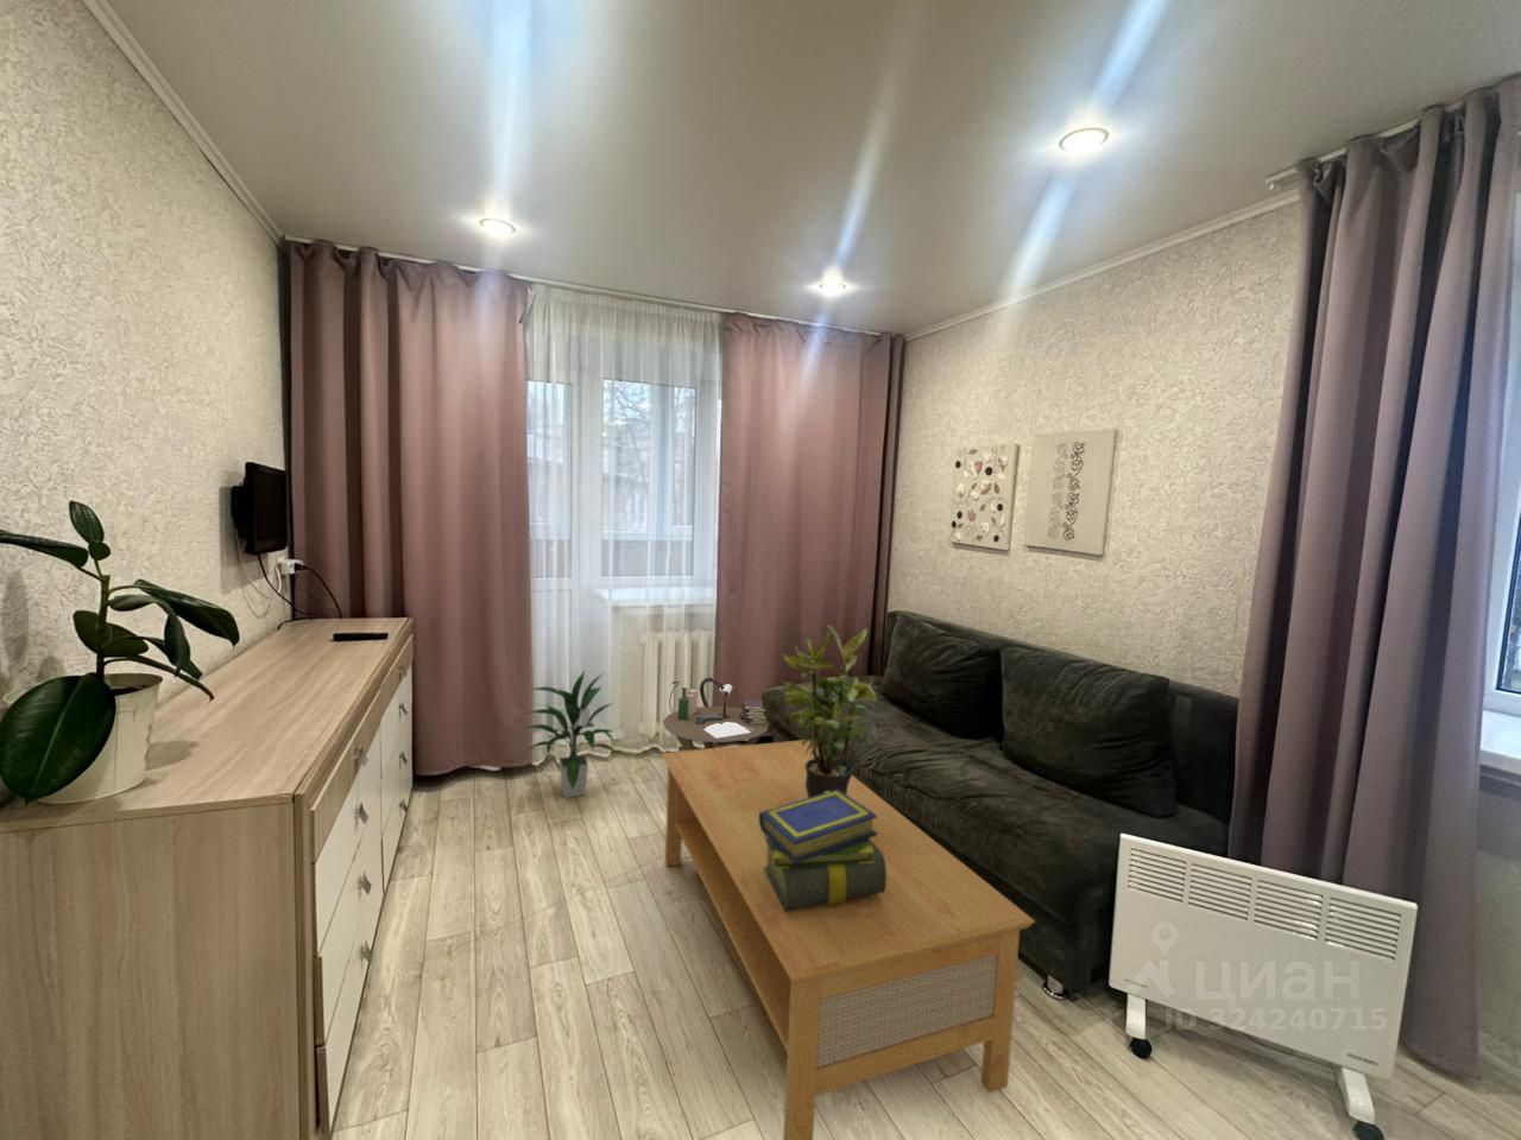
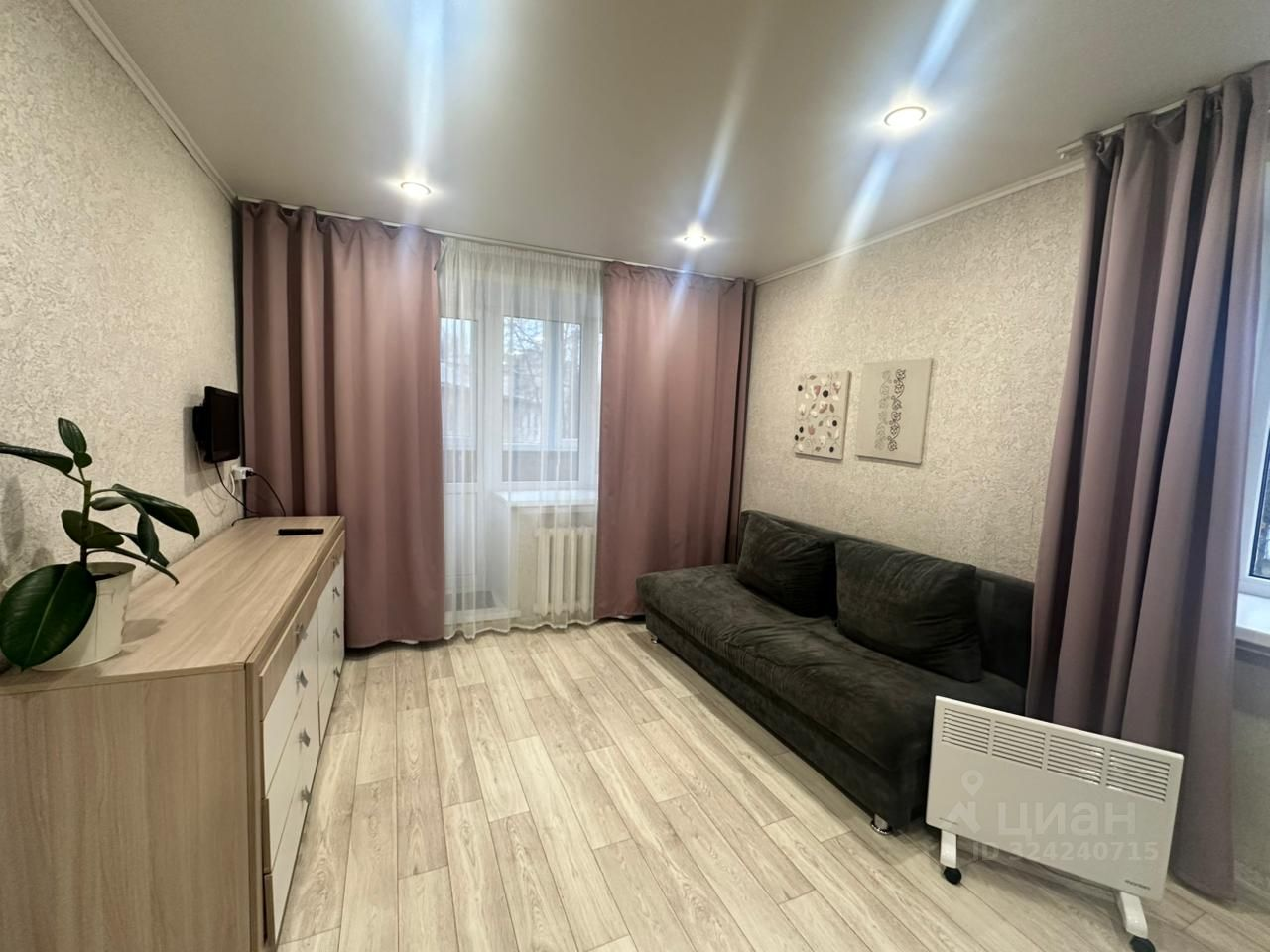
- indoor plant [521,669,618,799]
- potted plant [781,623,878,798]
- coffee table [660,739,1036,1140]
- side table [662,675,770,752]
- stack of books [759,789,886,911]
